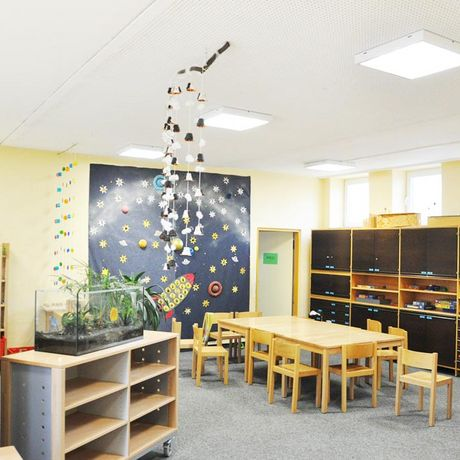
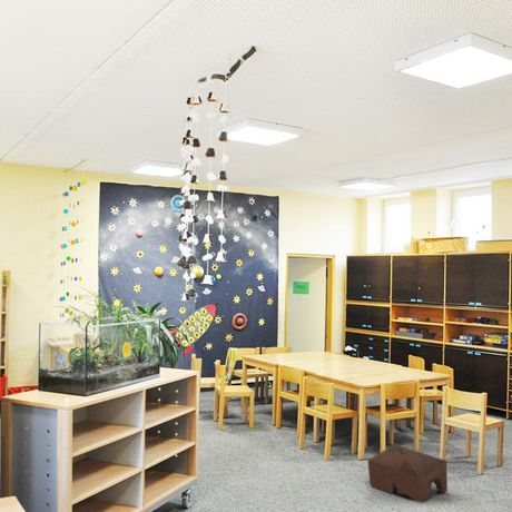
+ stool [366,443,449,503]
